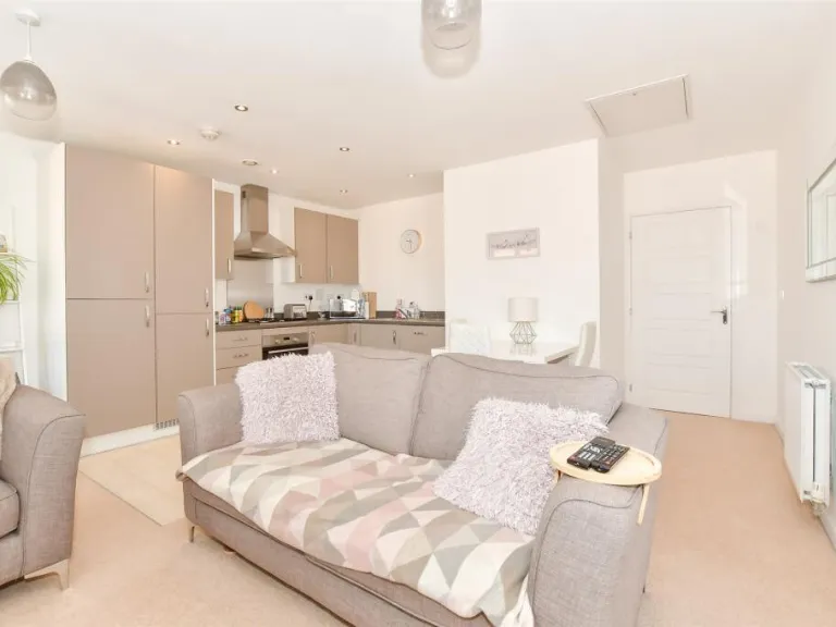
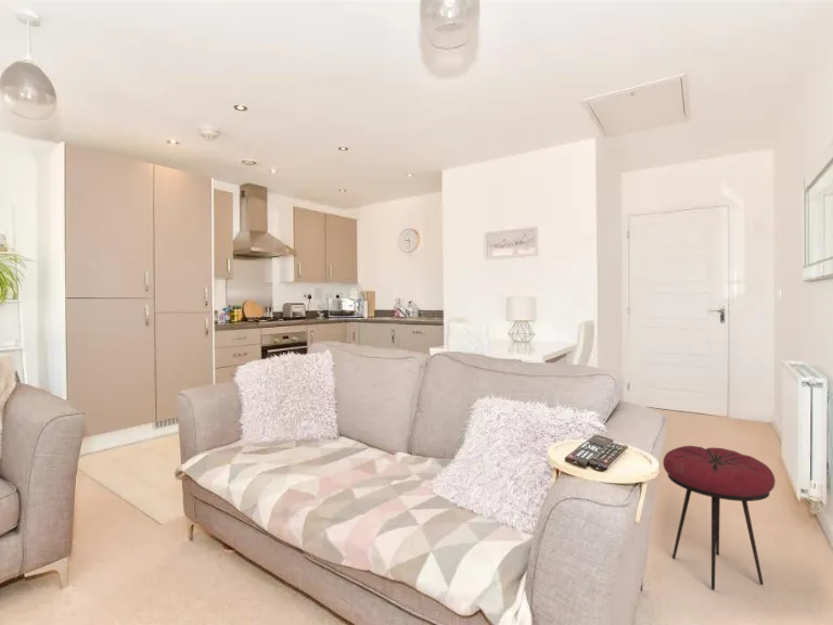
+ stool [662,445,777,591]
